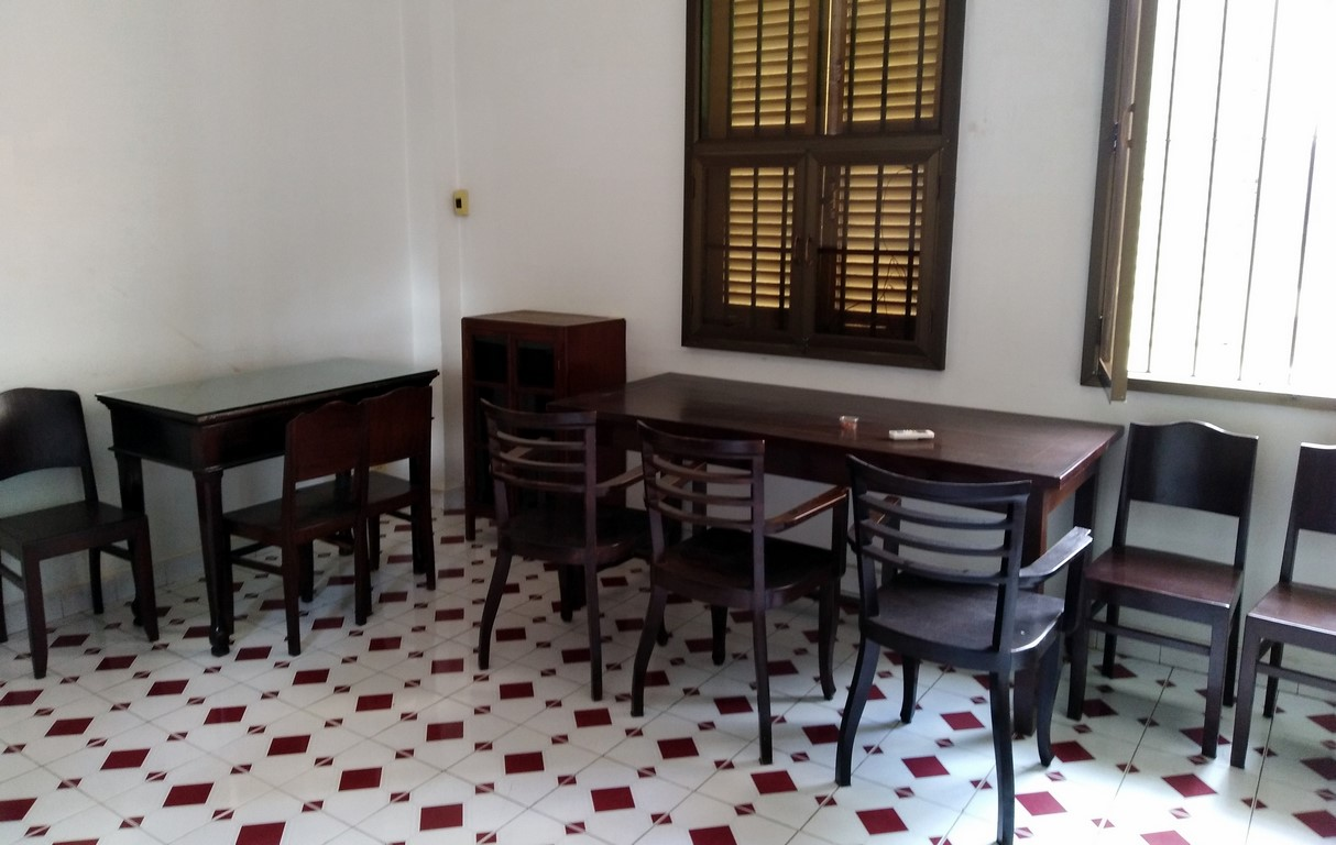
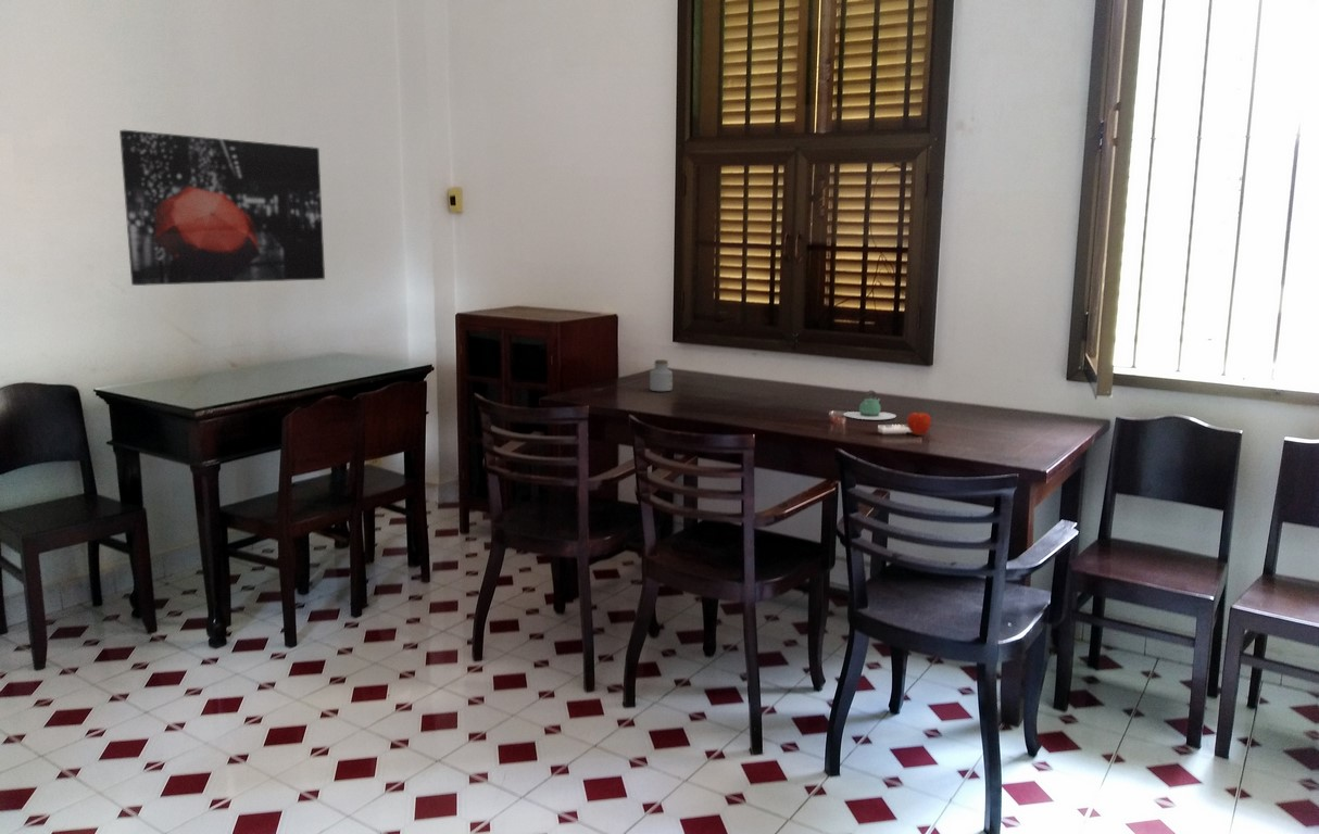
+ jar [649,358,674,392]
+ teapot [842,389,897,420]
+ fruit [906,409,932,437]
+ wall art [118,129,326,287]
